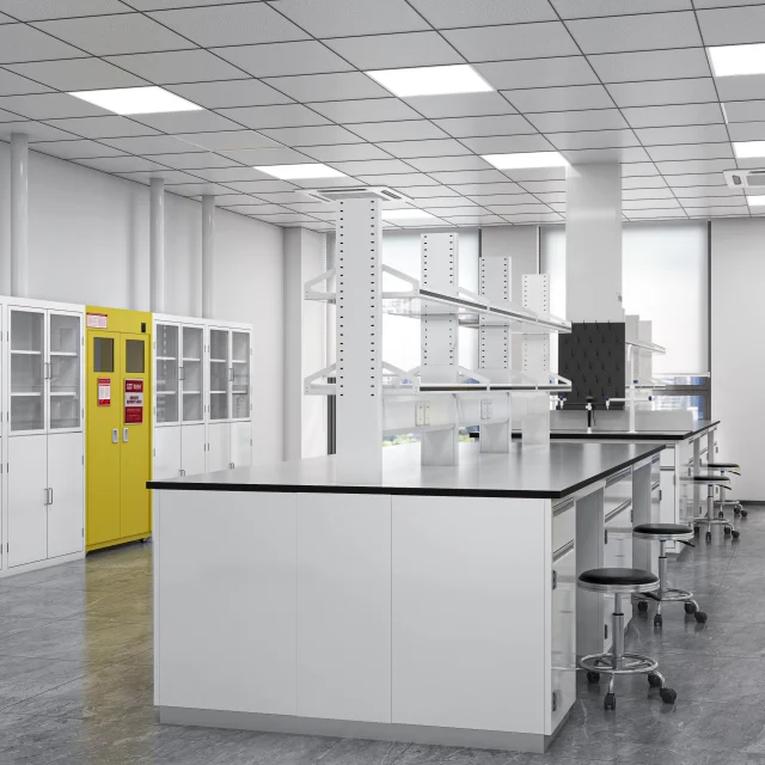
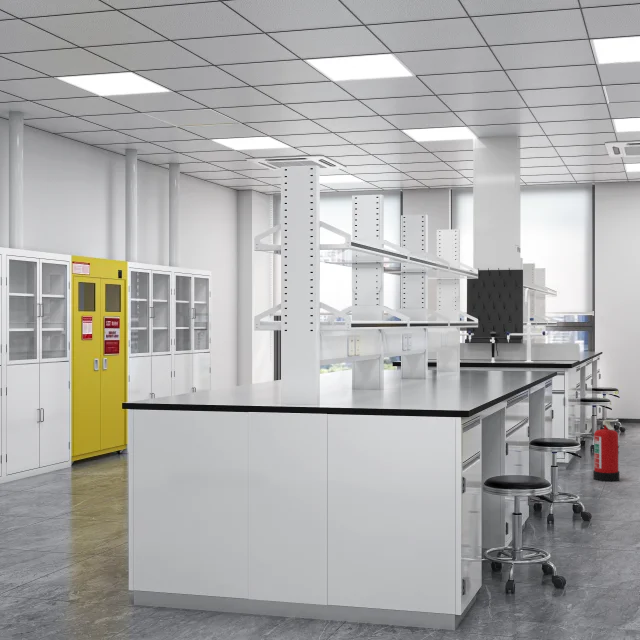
+ fire extinguisher [592,419,620,482]
